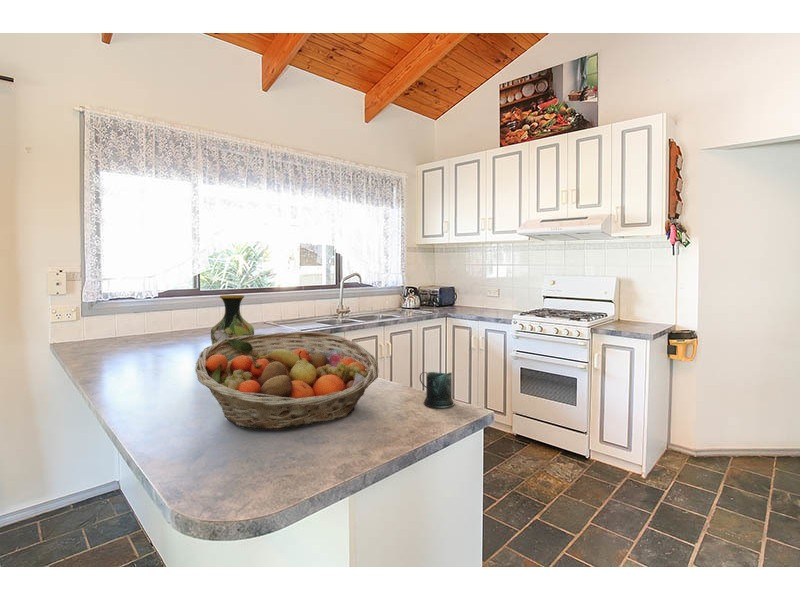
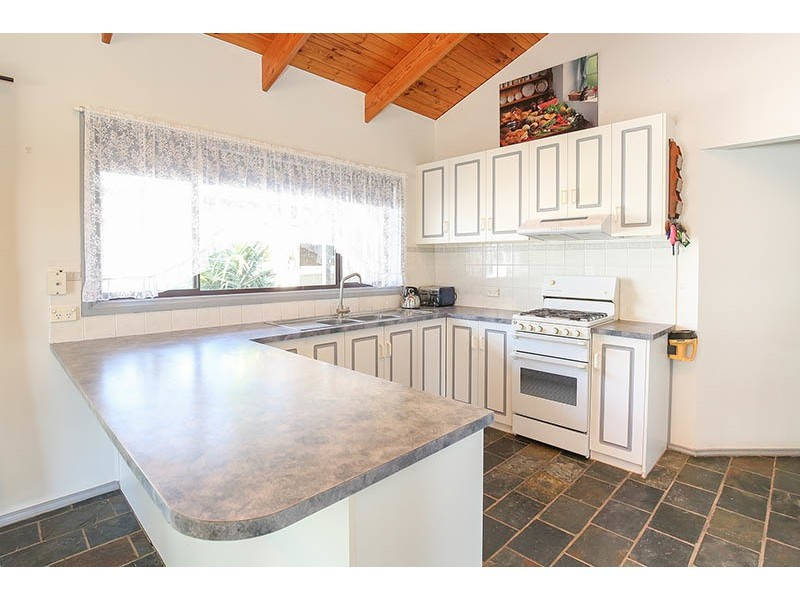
- fruit basket [194,331,380,431]
- mug [419,371,455,409]
- vase [210,294,255,345]
